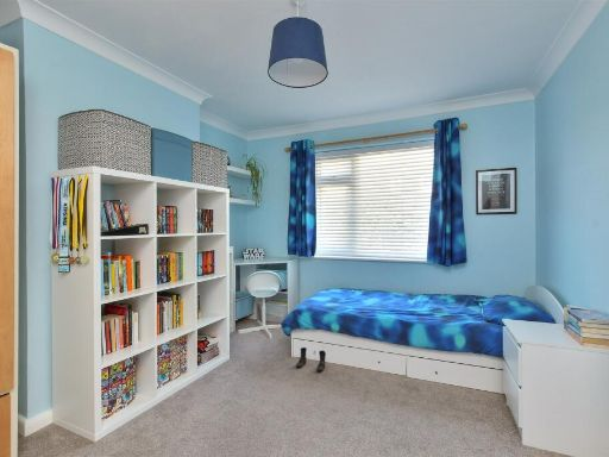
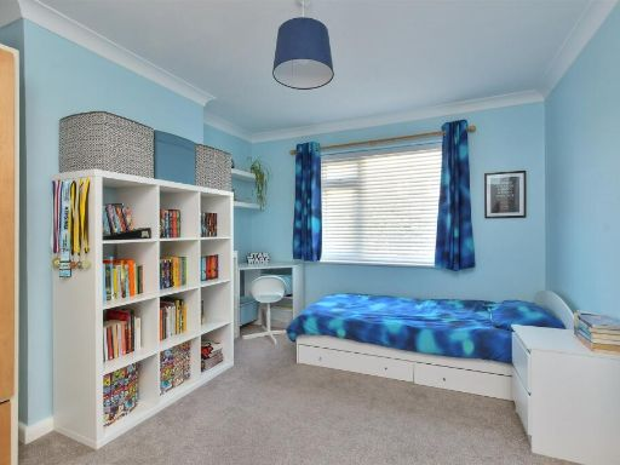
- boots [295,346,327,373]
